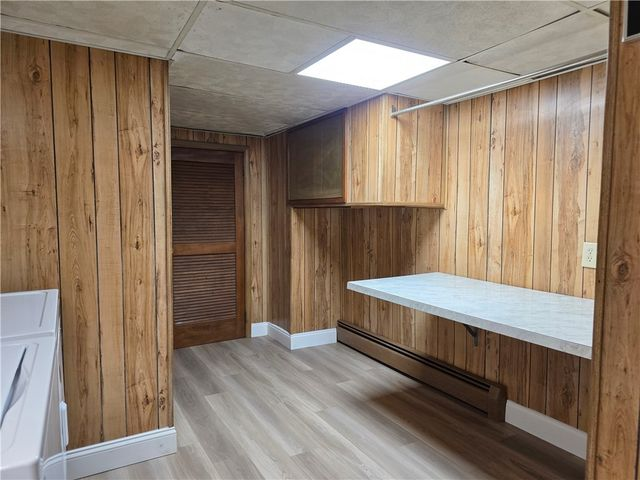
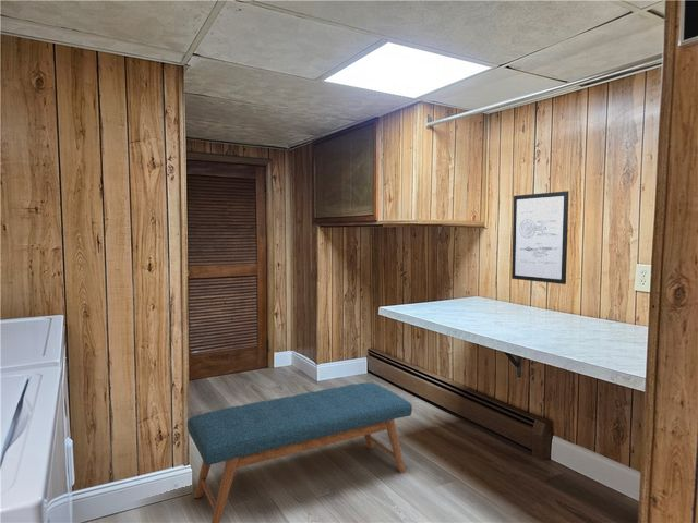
+ wall art [510,190,569,285]
+ bench [186,381,413,523]
